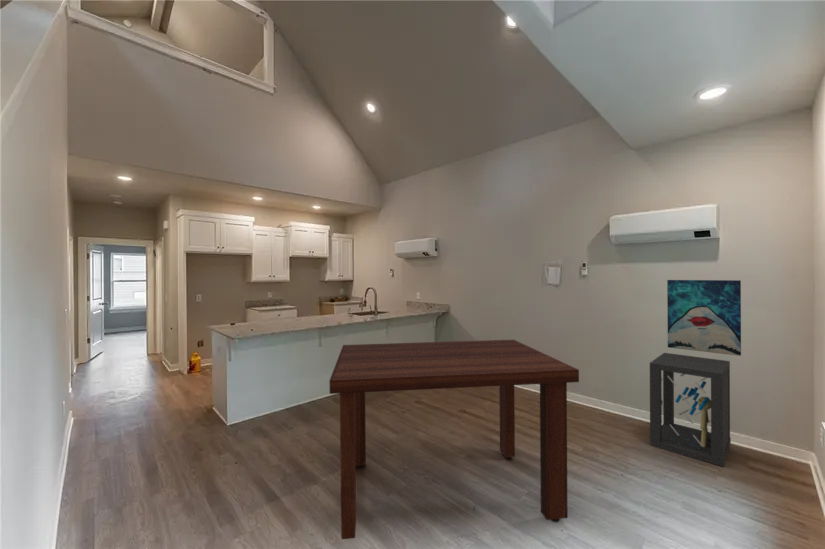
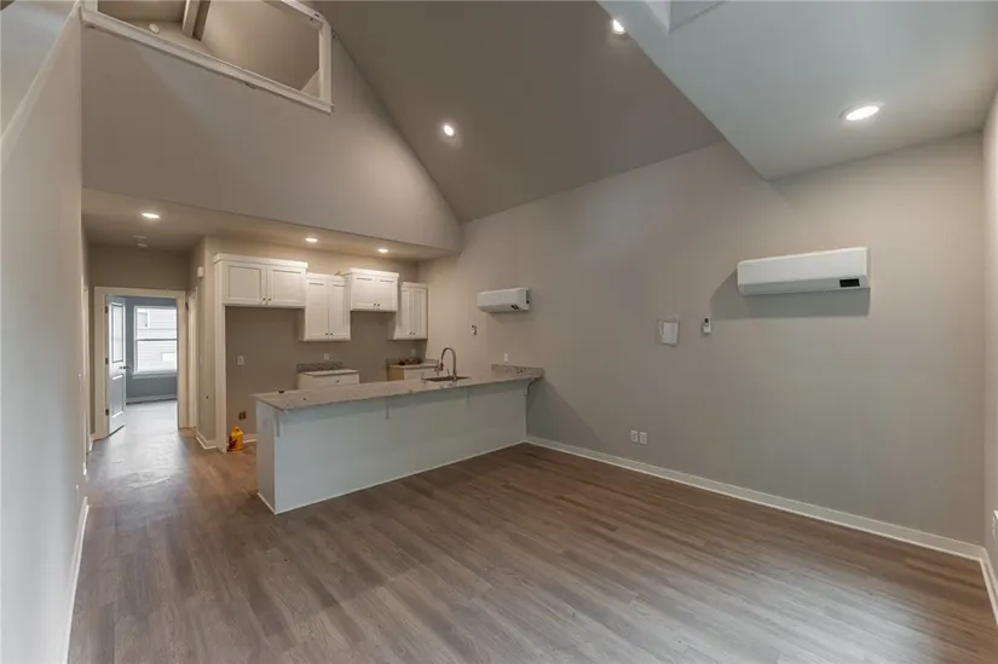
- wall art [666,279,742,357]
- dining table [328,339,580,540]
- storage cabinet [649,352,732,468]
